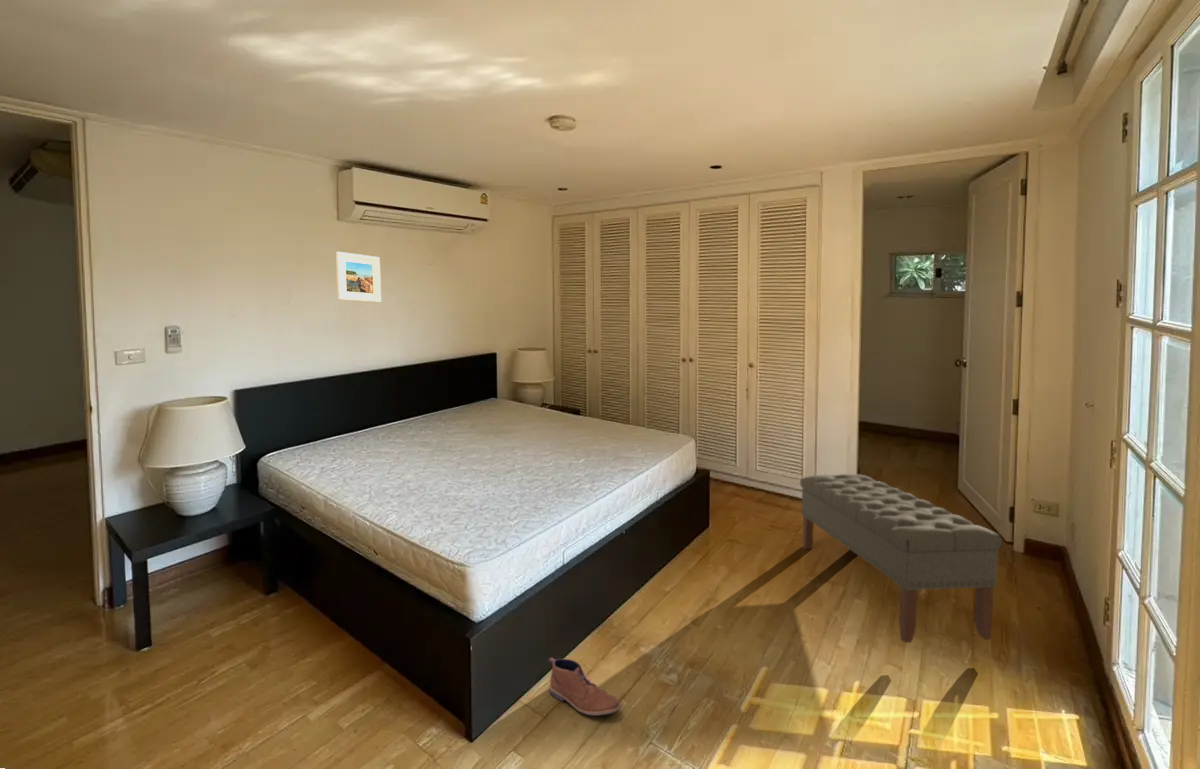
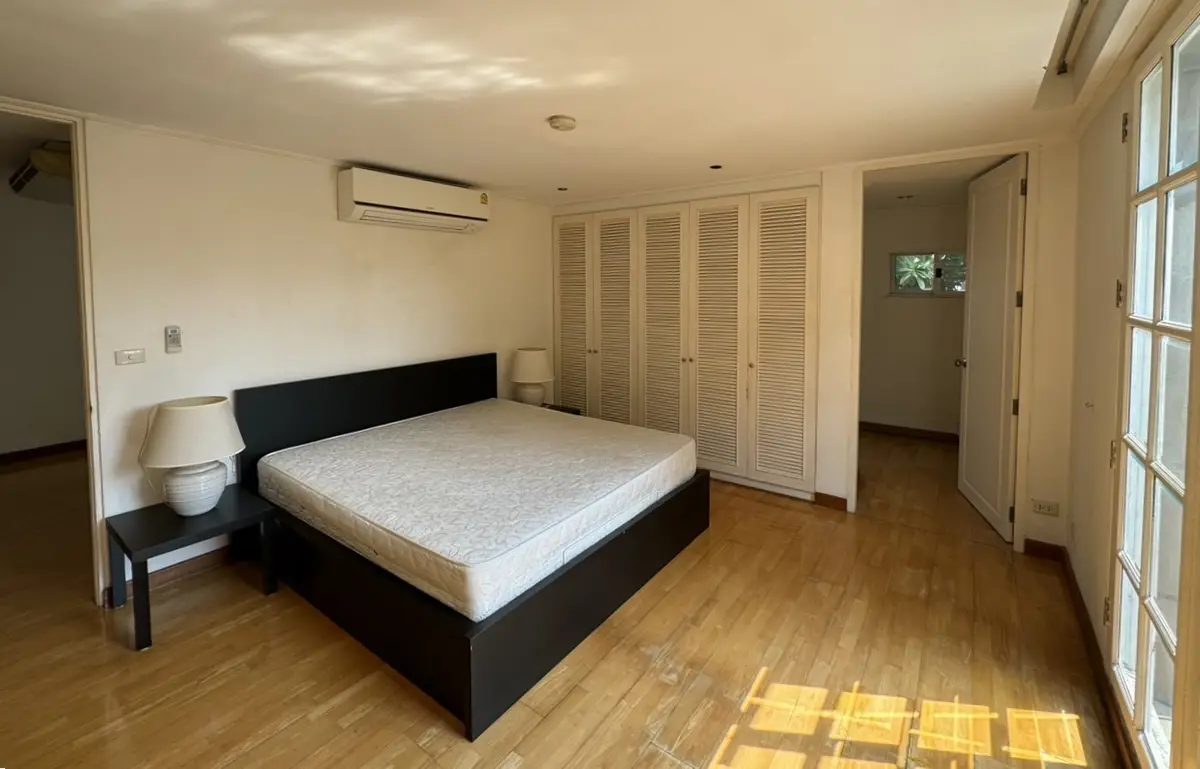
- shoe [548,657,622,717]
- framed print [335,251,382,303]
- bench [799,473,1004,644]
